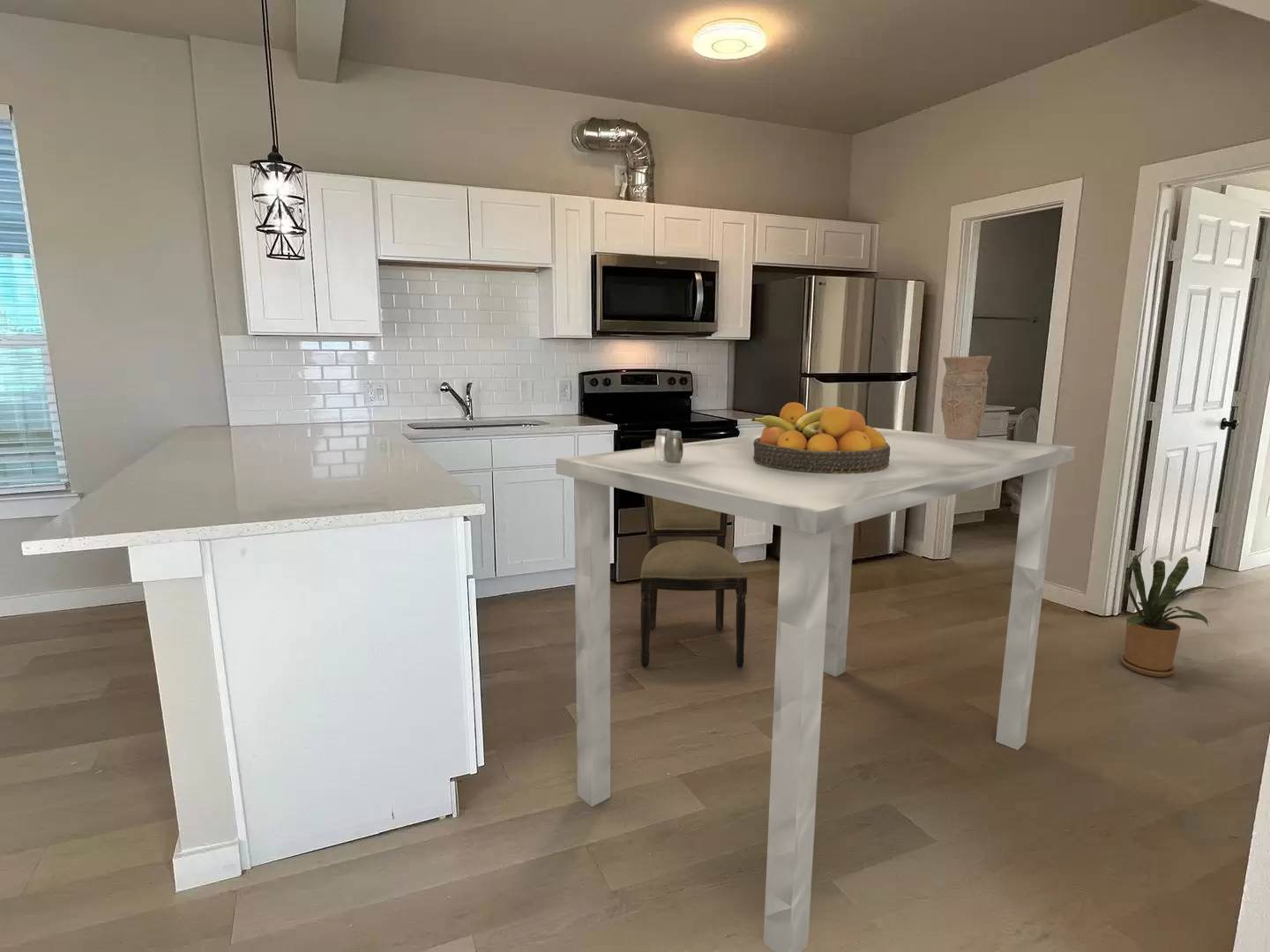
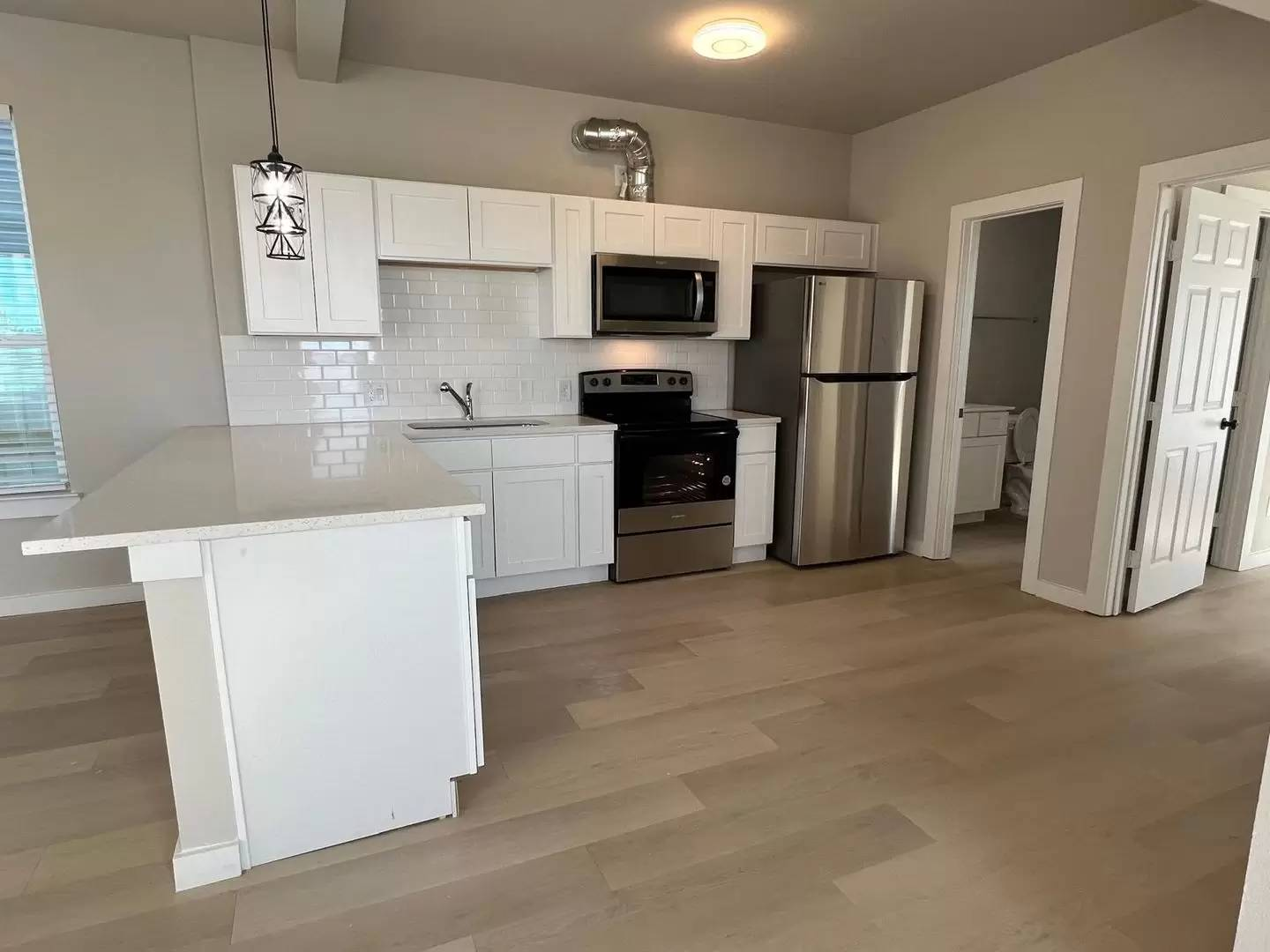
- salt and pepper shaker [654,428,684,463]
- dining chair [639,438,748,669]
- fruit bowl [751,401,890,473]
- vase [940,355,992,440]
- dining table [555,427,1076,952]
- house plant [1120,546,1226,678]
